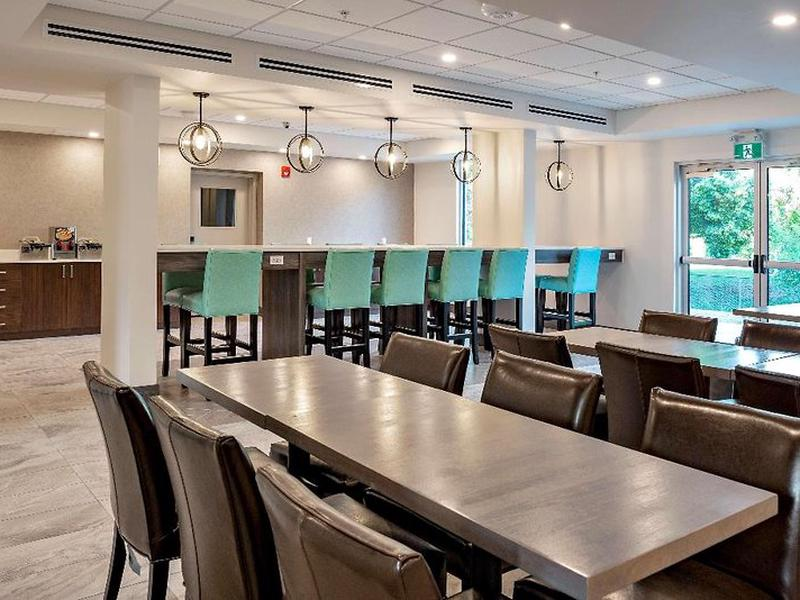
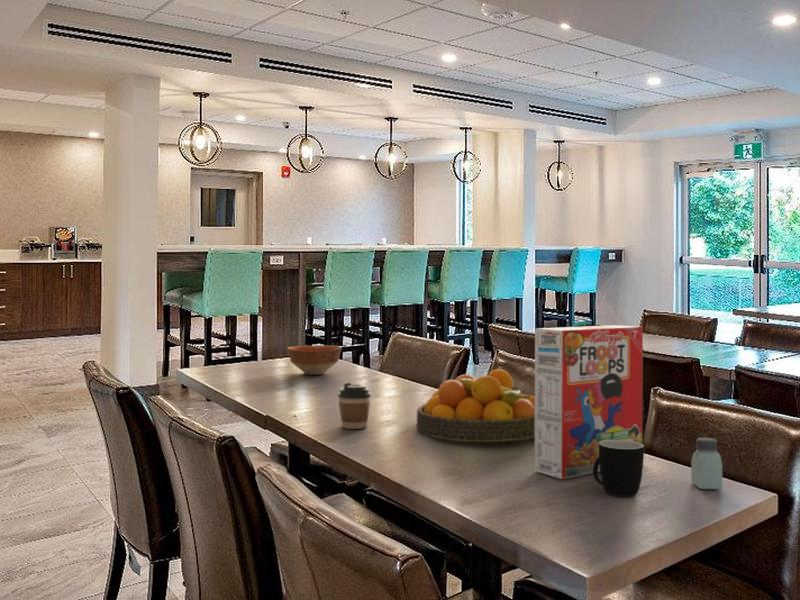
+ coffee cup [337,381,372,430]
+ bowl [286,344,343,376]
+ saltshaker [690,437,723,490]
+ mug [592,440,645,498]
+ fruit bowl [415,368,535,443]
+ cereal box [534,324,644,480]
